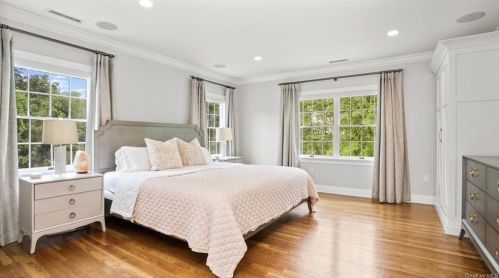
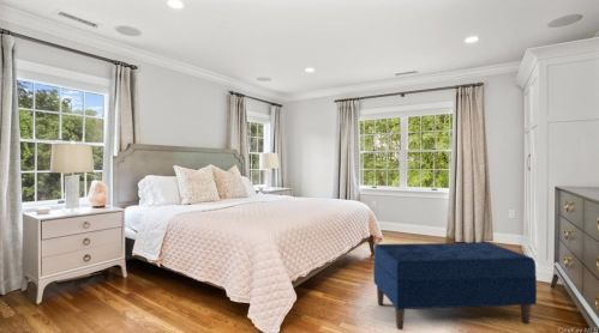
+ bench [372,241,538,331]
